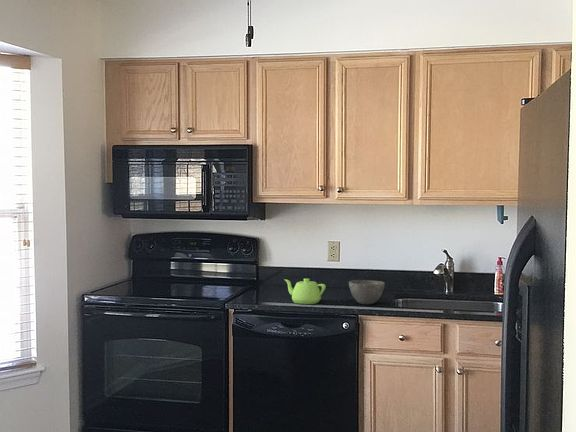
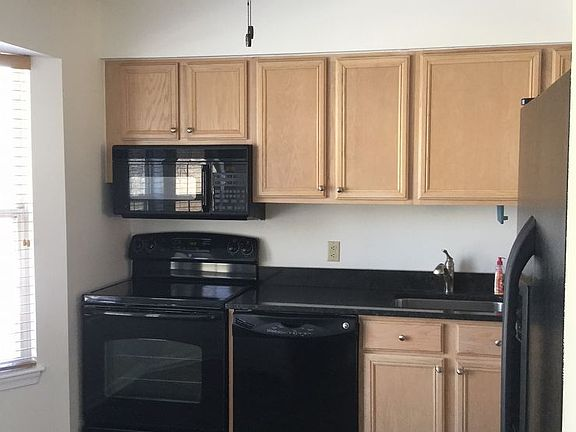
- bowl [348,279,386,306]
- teapot [283,278,327,305]
